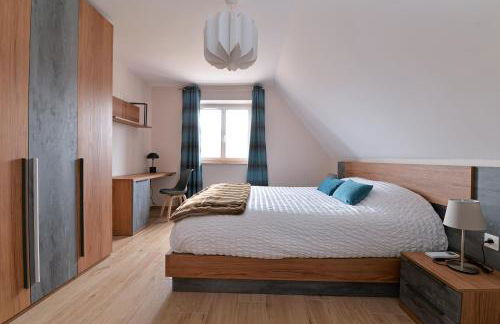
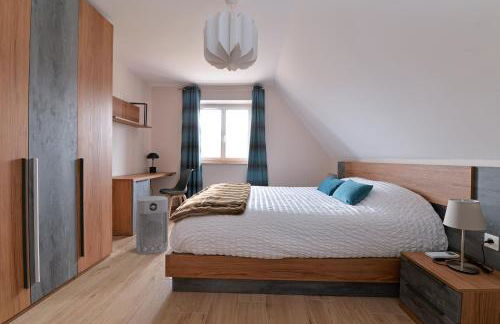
+ air purifier [135,195,169,255]
